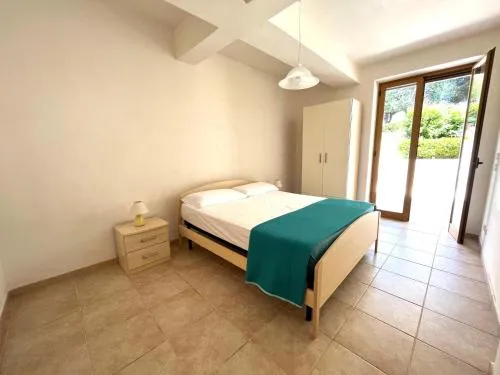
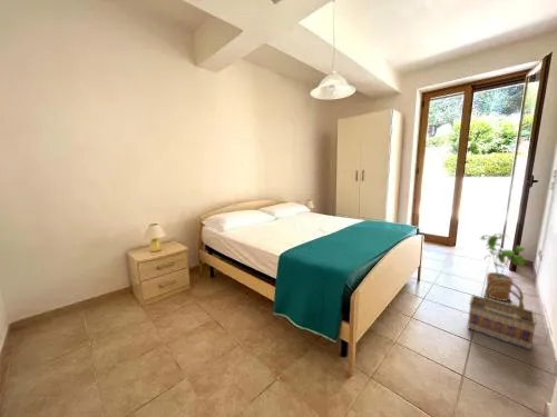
+ house plant [478,232,526,302]
+ basket [467,279,538,351]
